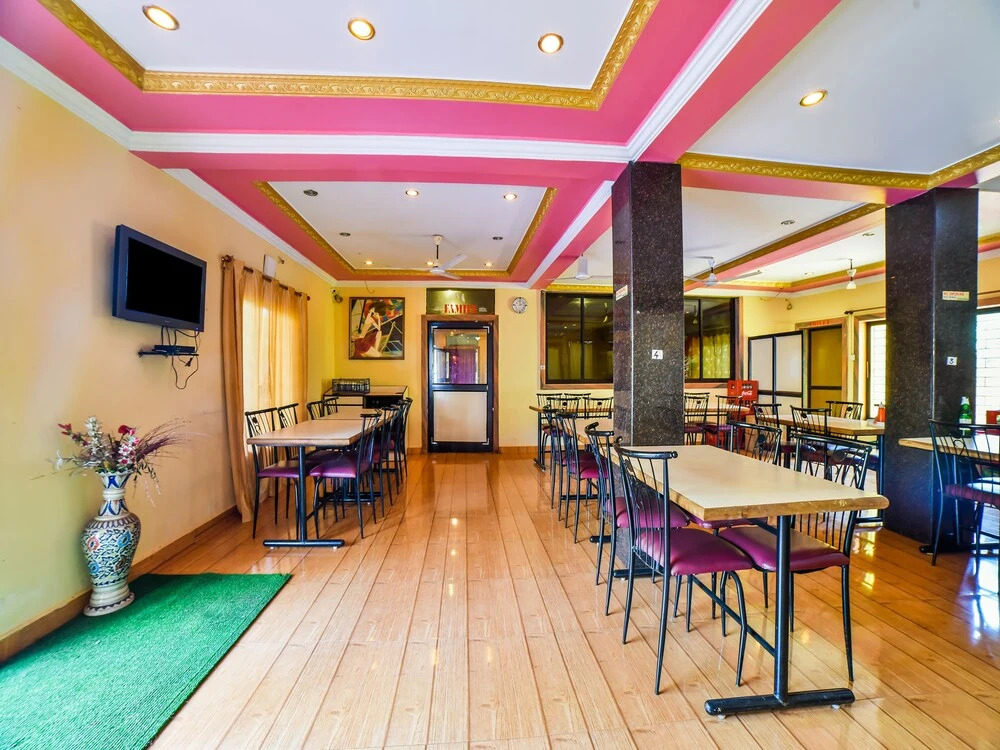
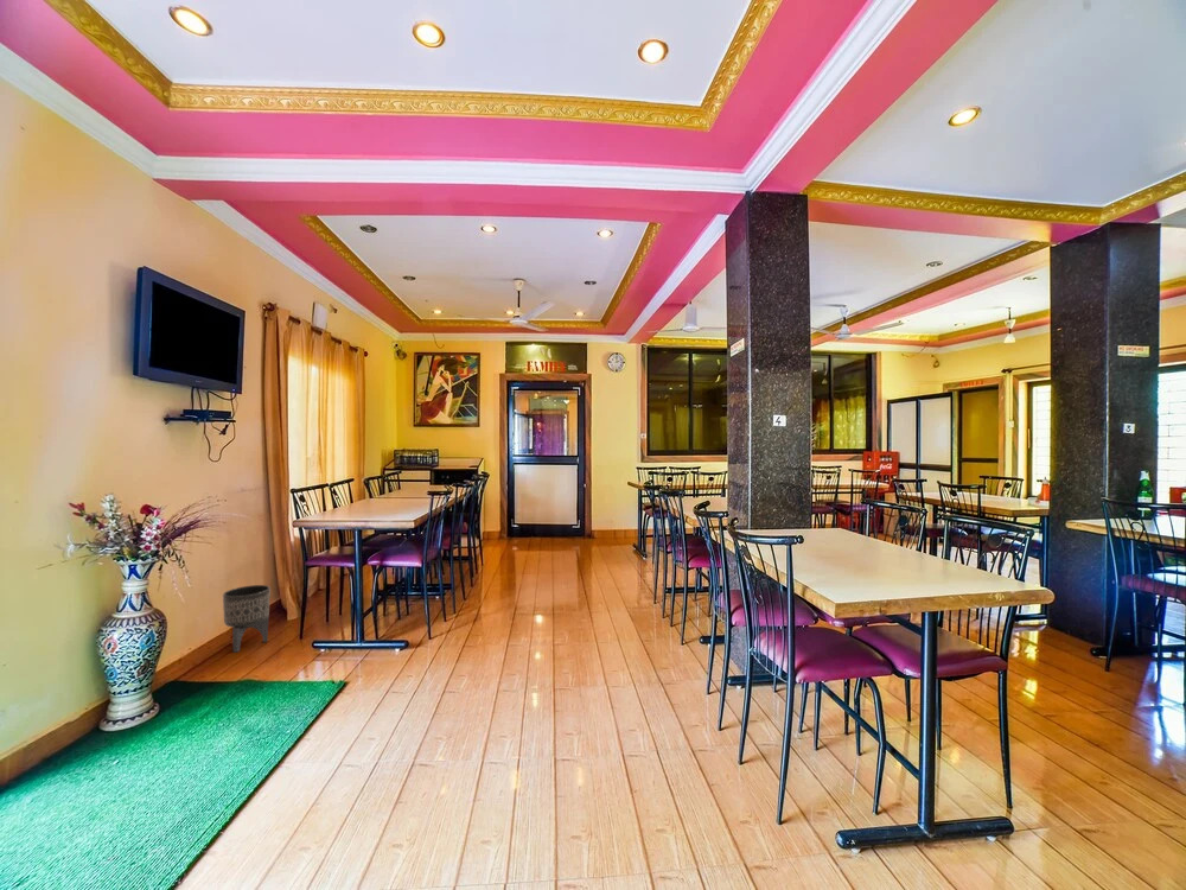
+ planter [222,584,272,654]
